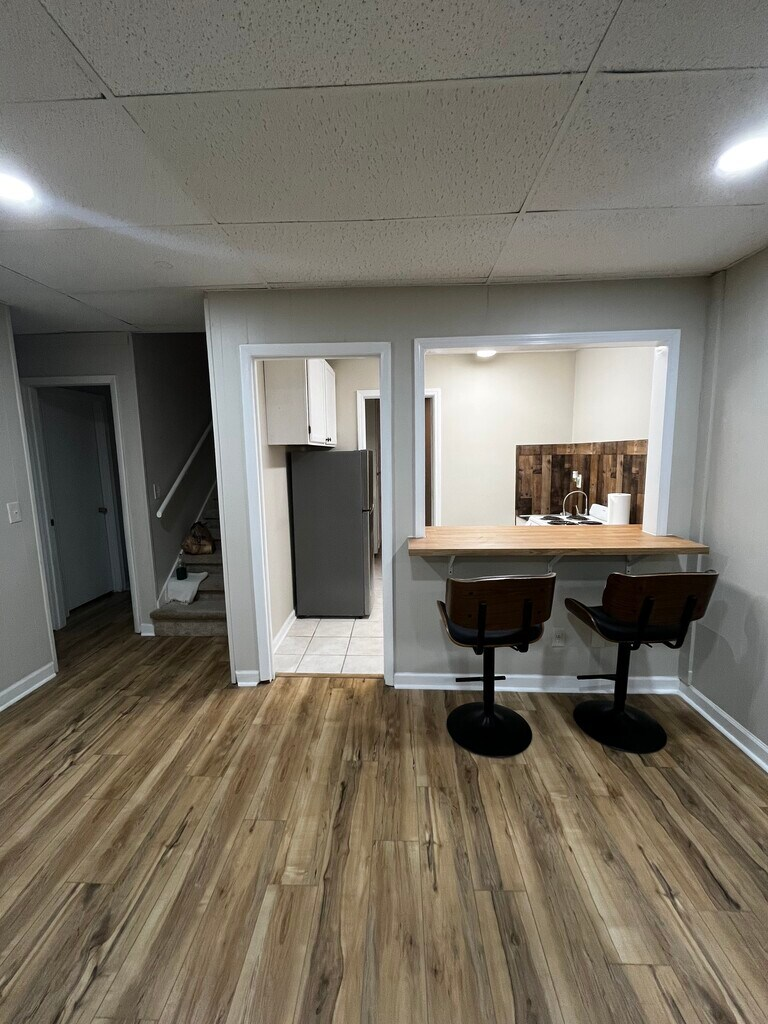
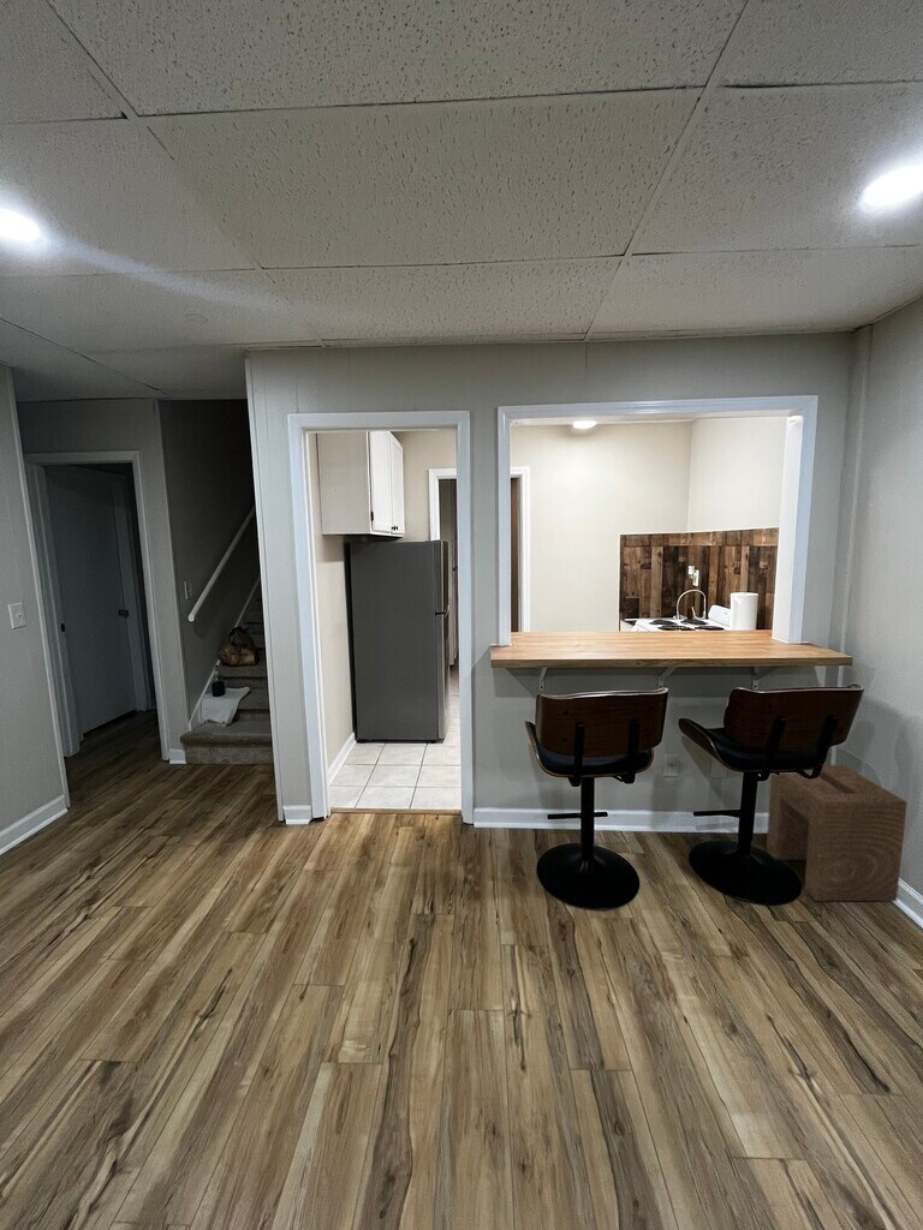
+ stool [766,764,909,902]
